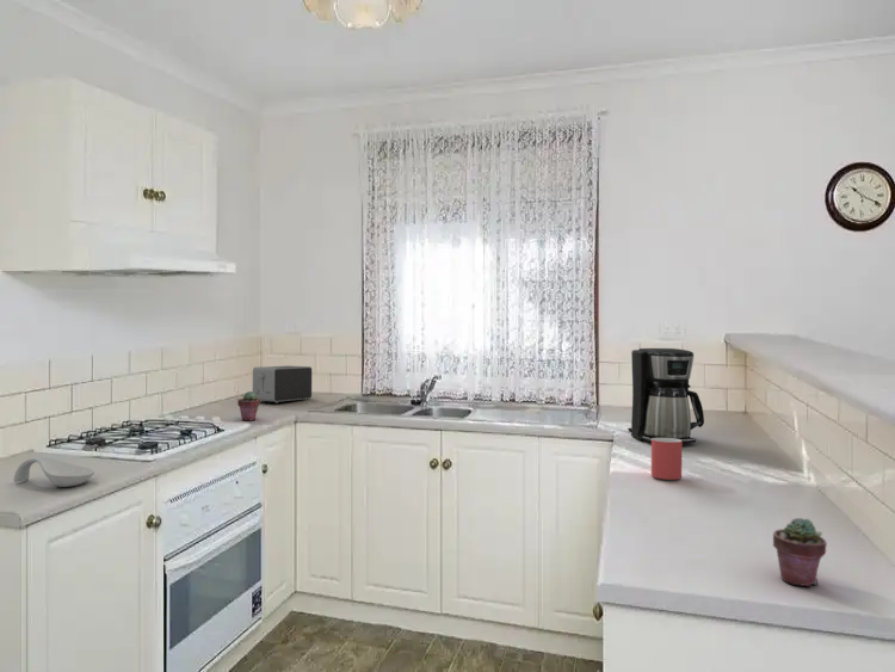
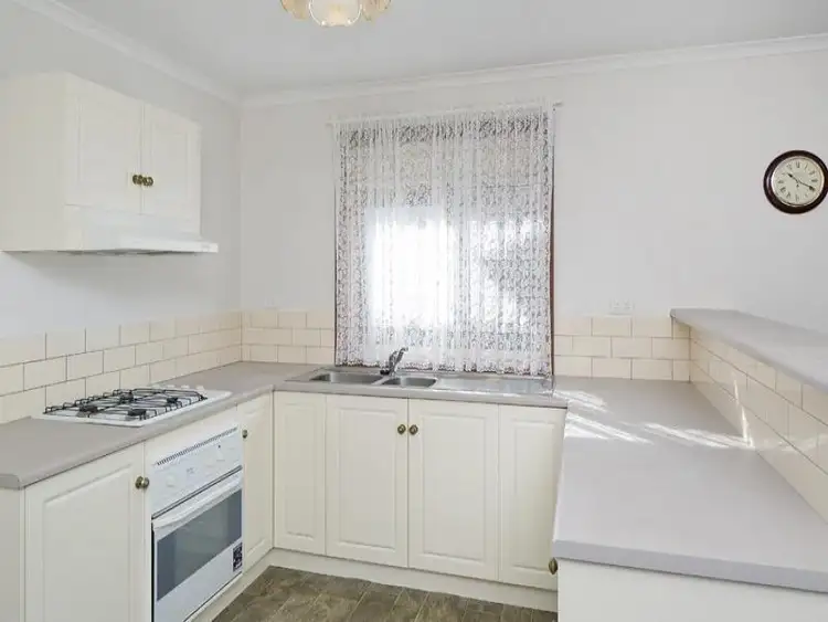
- toaster [252,365,313,405]
- potted succulent [772,517,828,587]
- potted succulent [236,390,261,421]
- spoon rest [13,456,95,488]
- mug [650,438,683,481]
- coffee maker [626,347,705,444]
